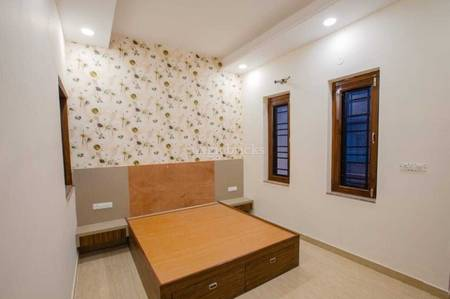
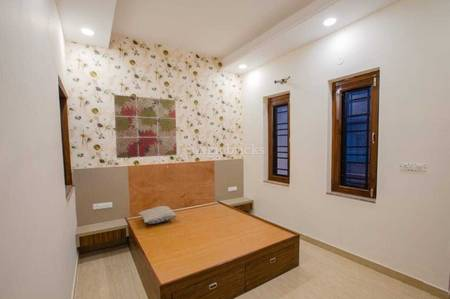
+ wall art [113,94,178,159]
+ pillow [137,205,178,225]
